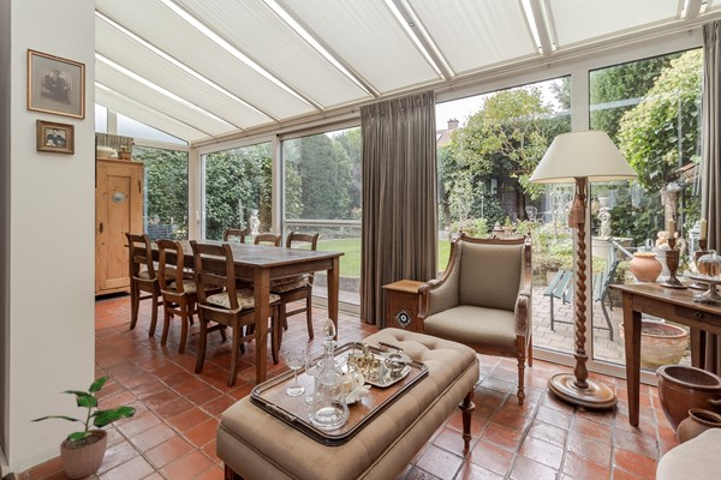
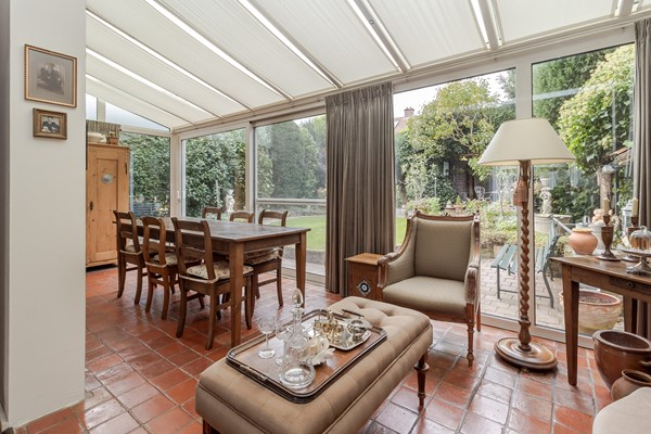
- potted plant [31,374,137,480]
